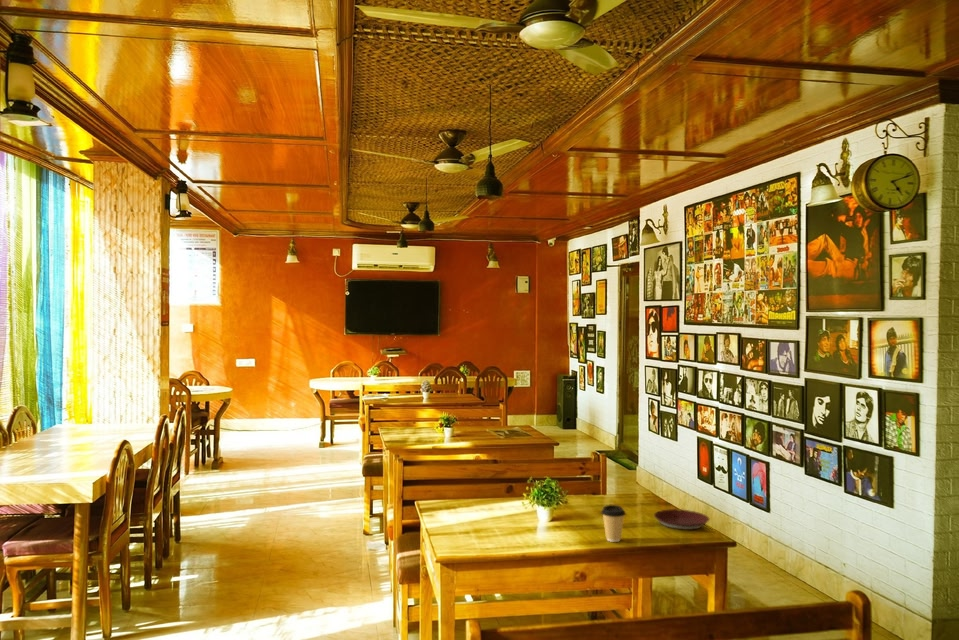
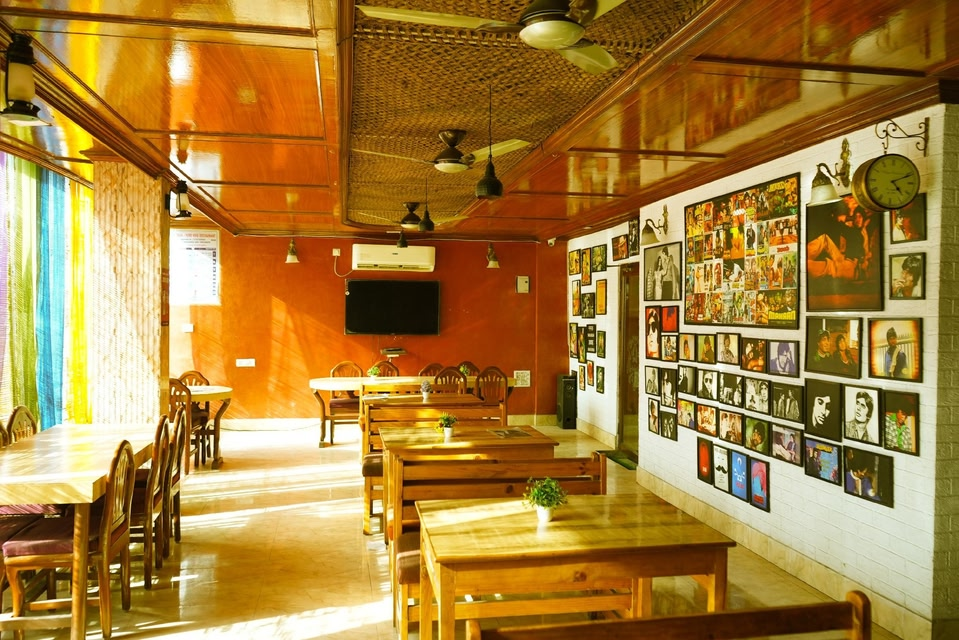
- coffee cup [600,504,627,543]
- plate [653,508,711,531]
